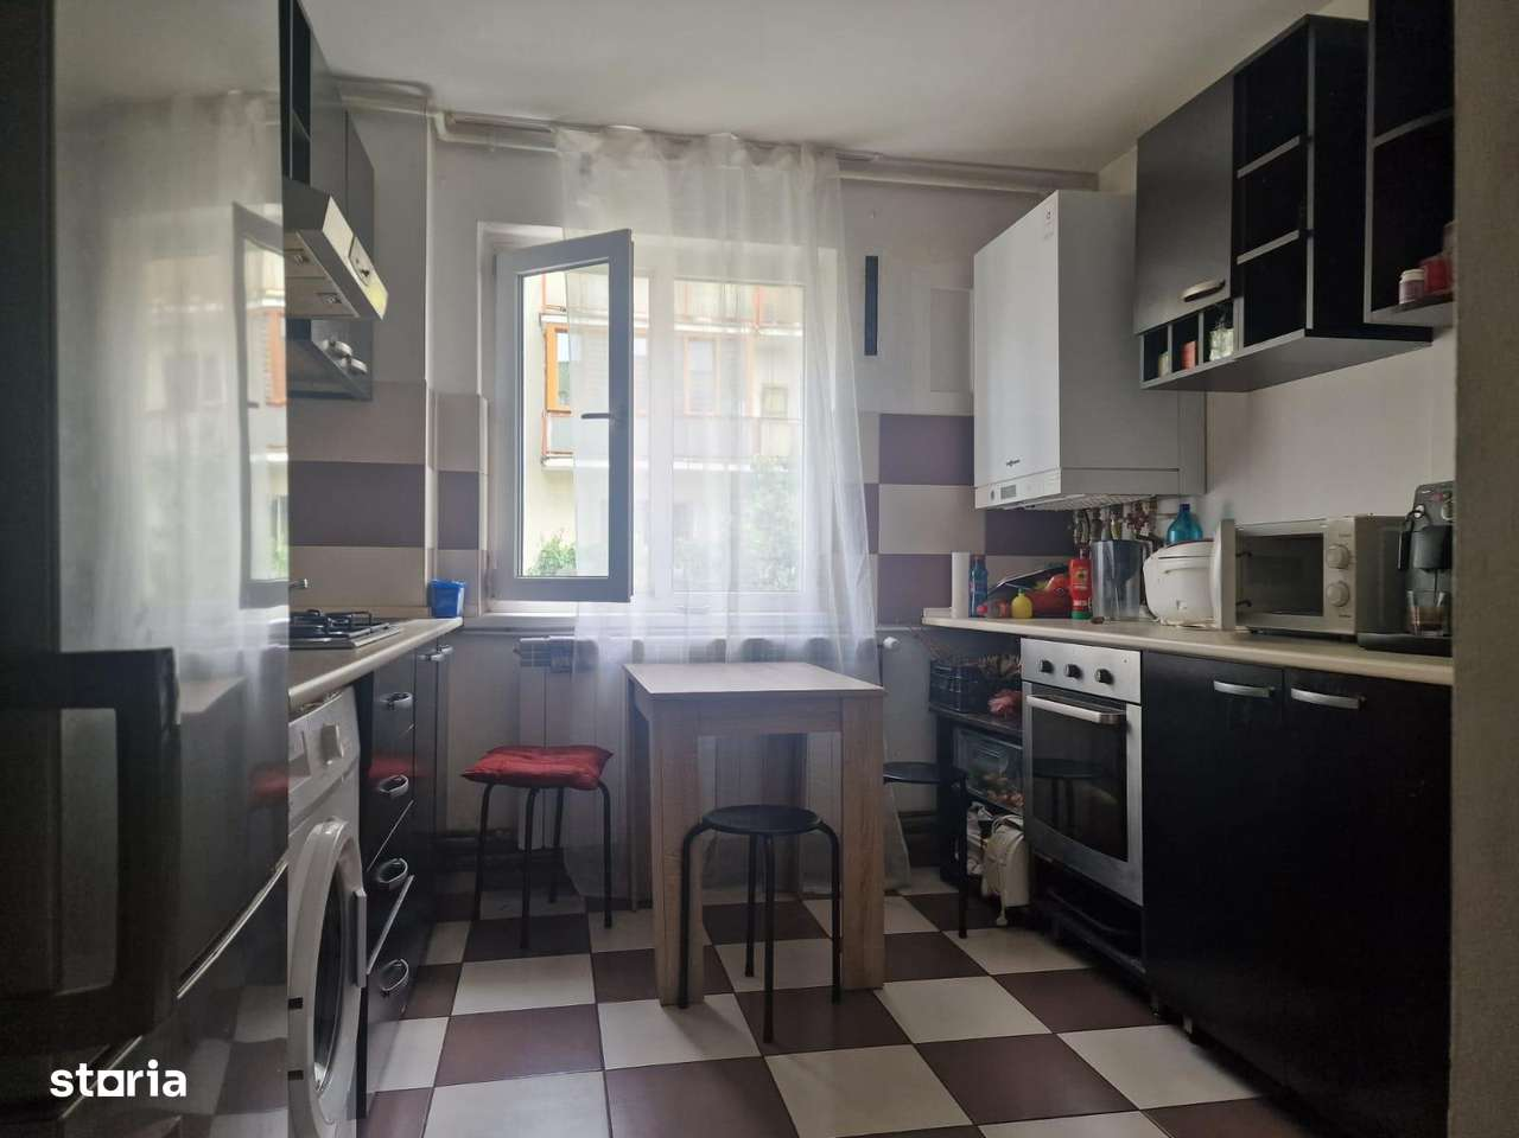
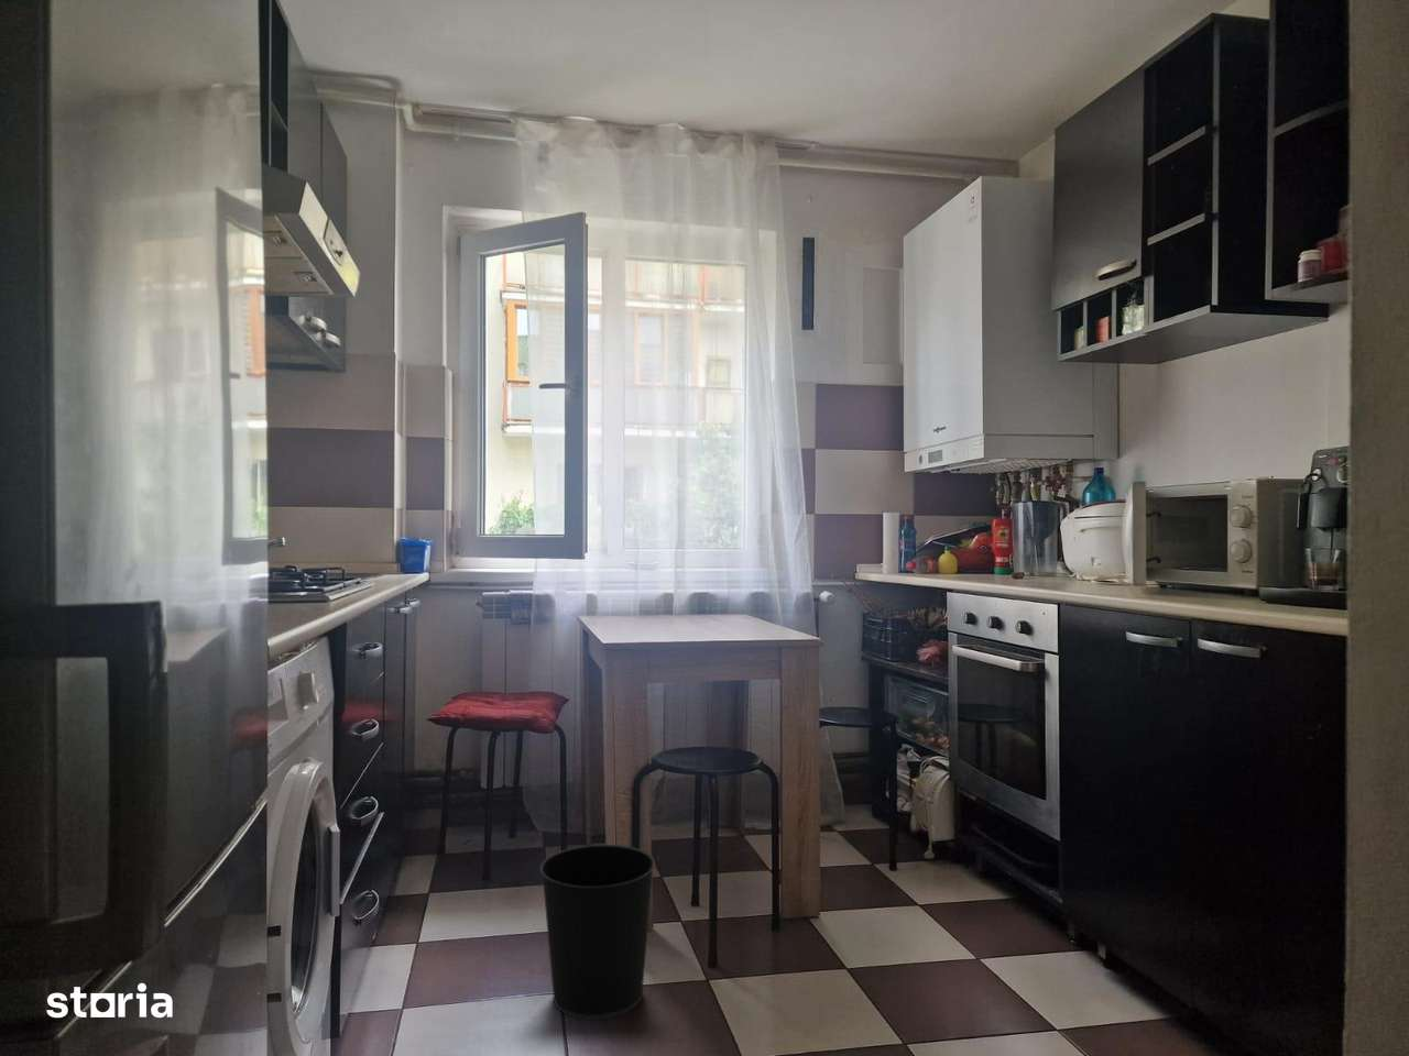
+ wastebasket [538,844,656,1021]
